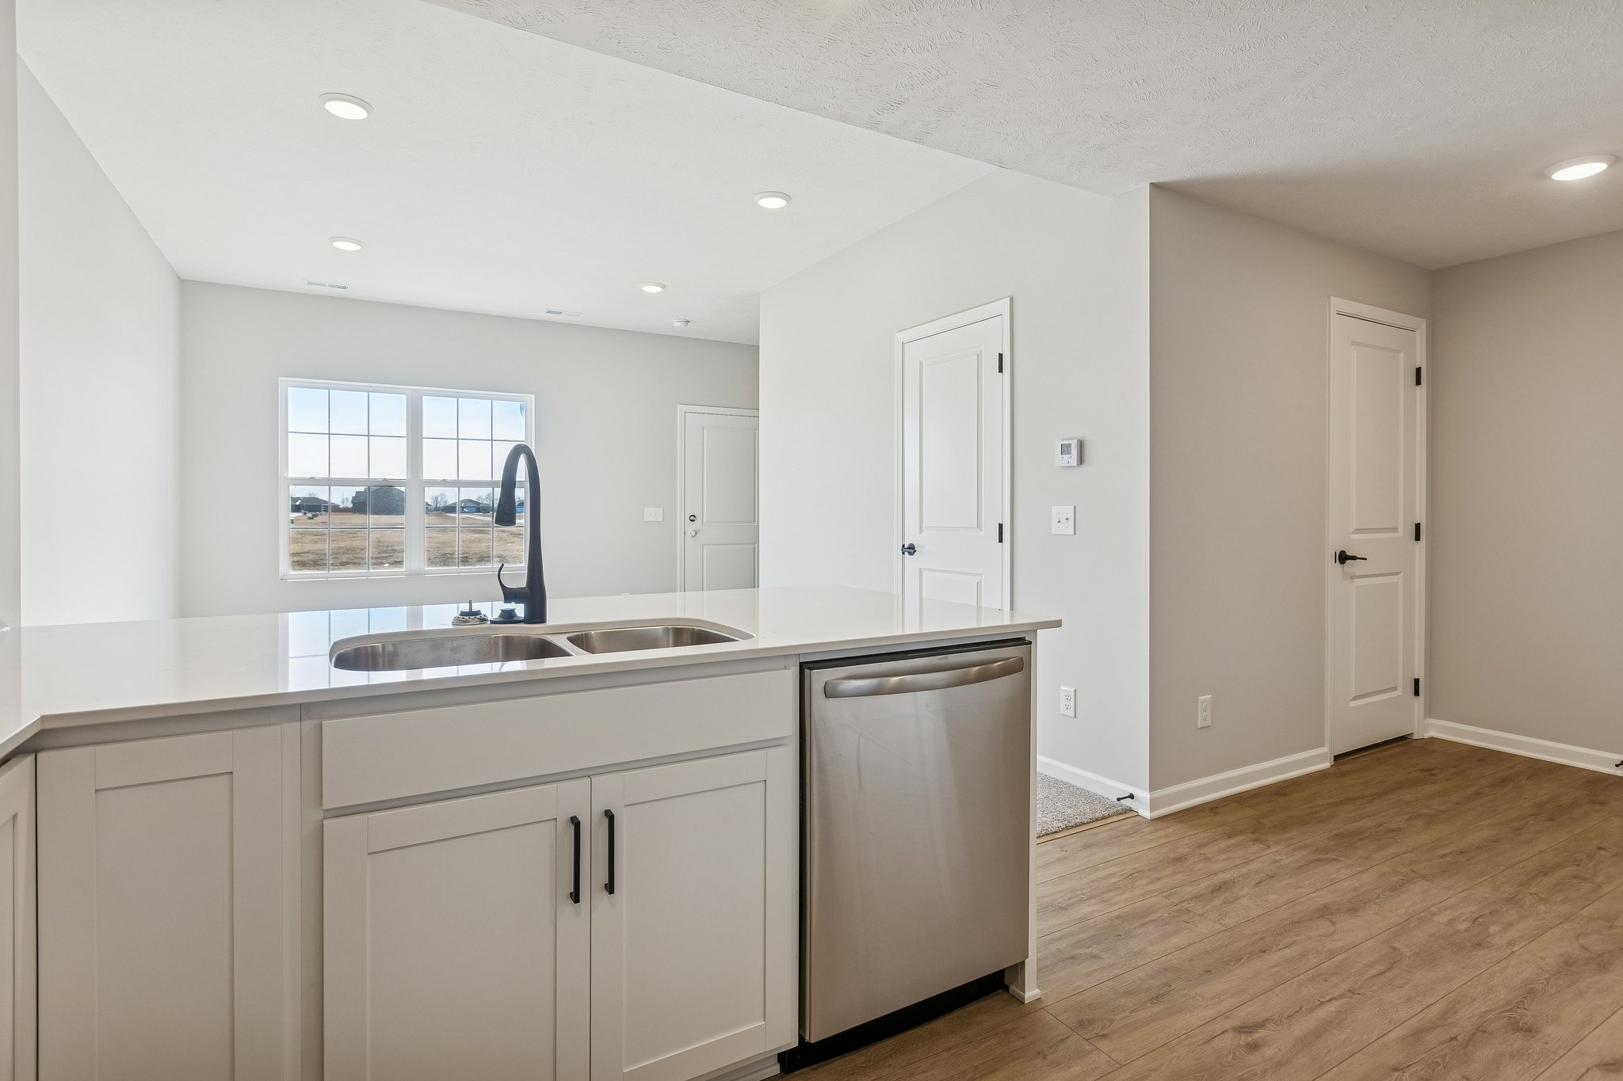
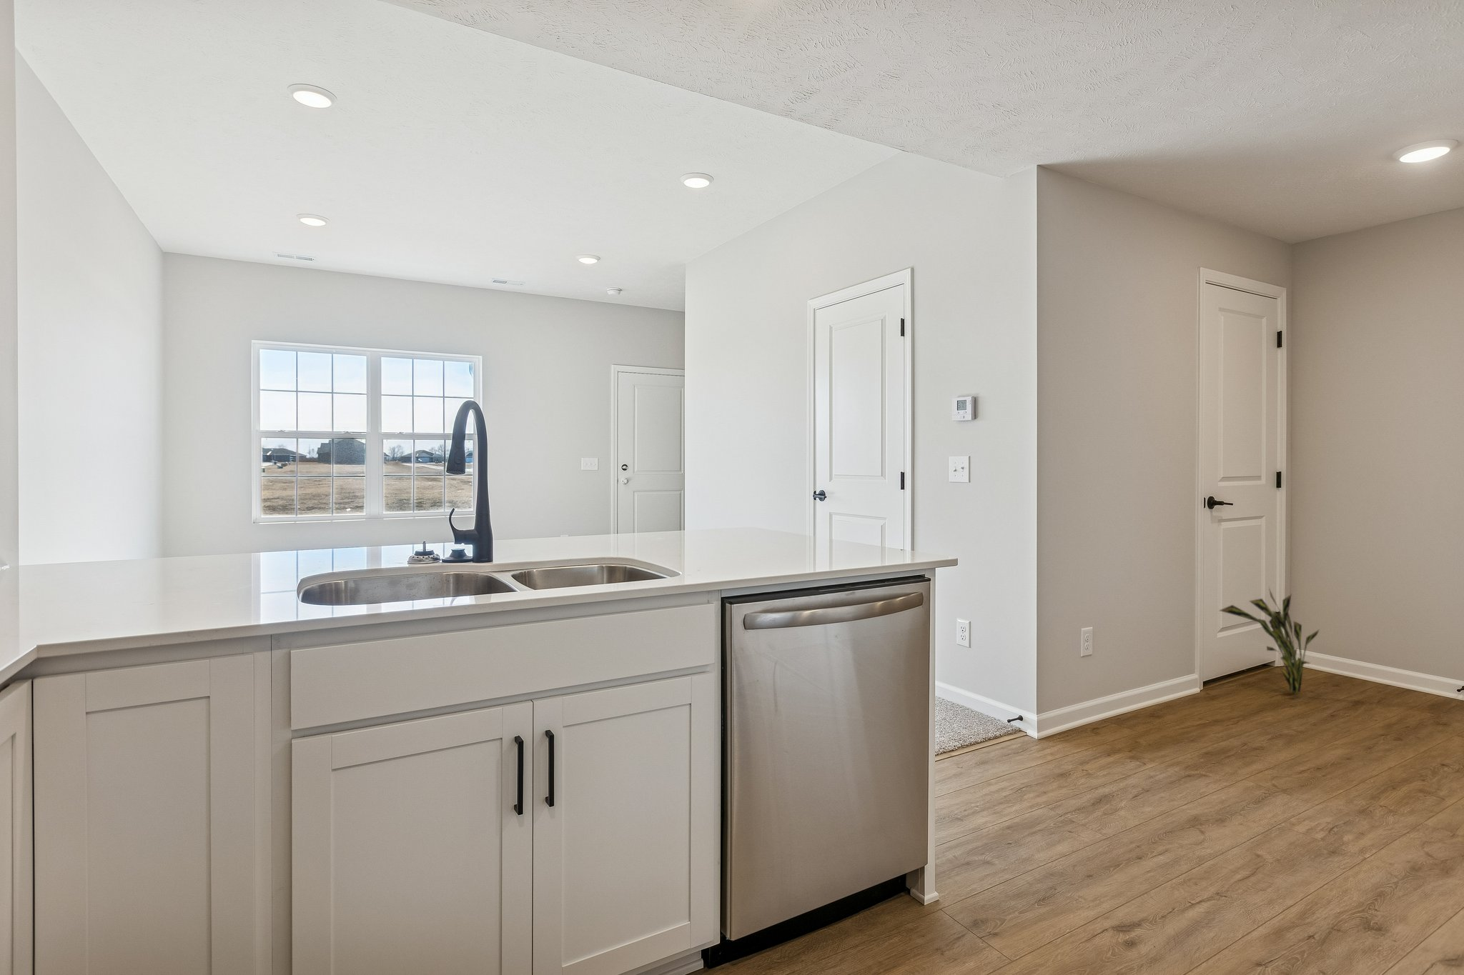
+ decorative plant [1218,587,1320,698]
